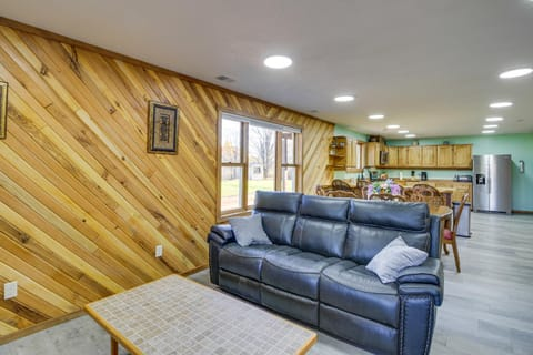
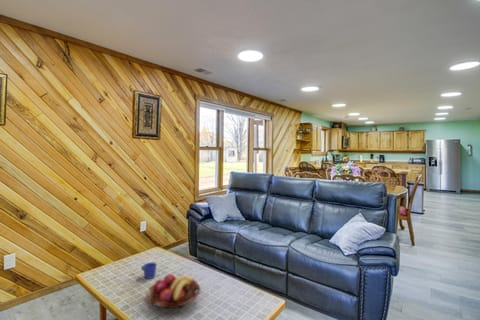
+ mug [140,262,158,280]
+ fruit basket [146,273,201,310]
